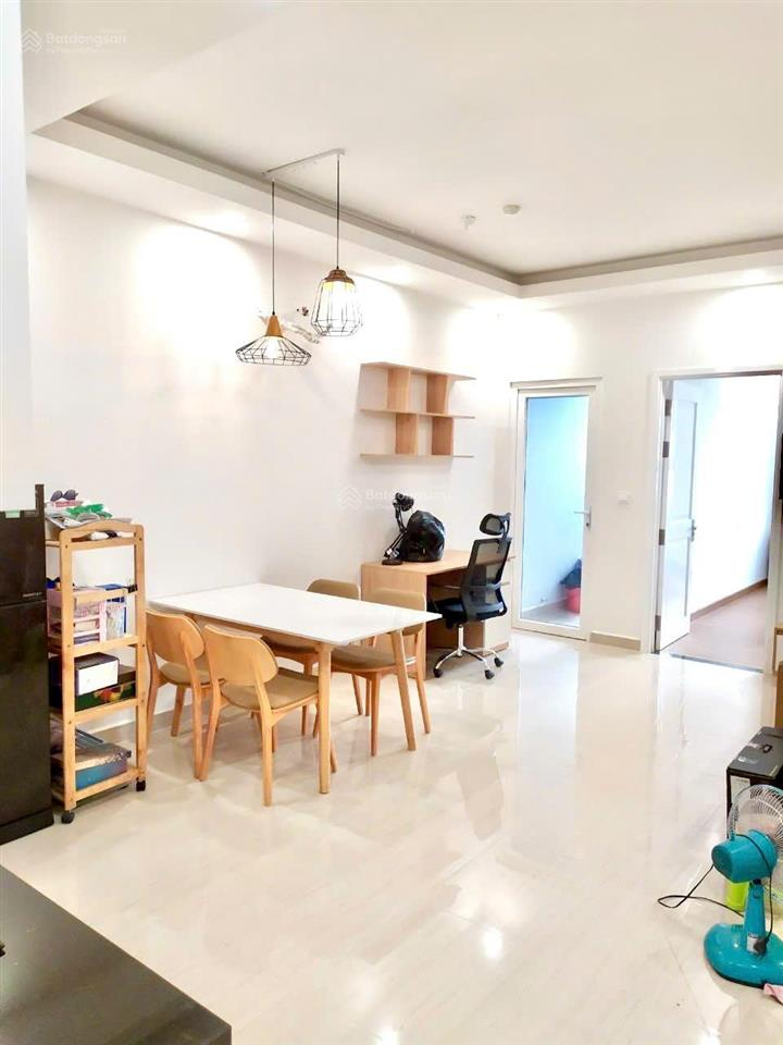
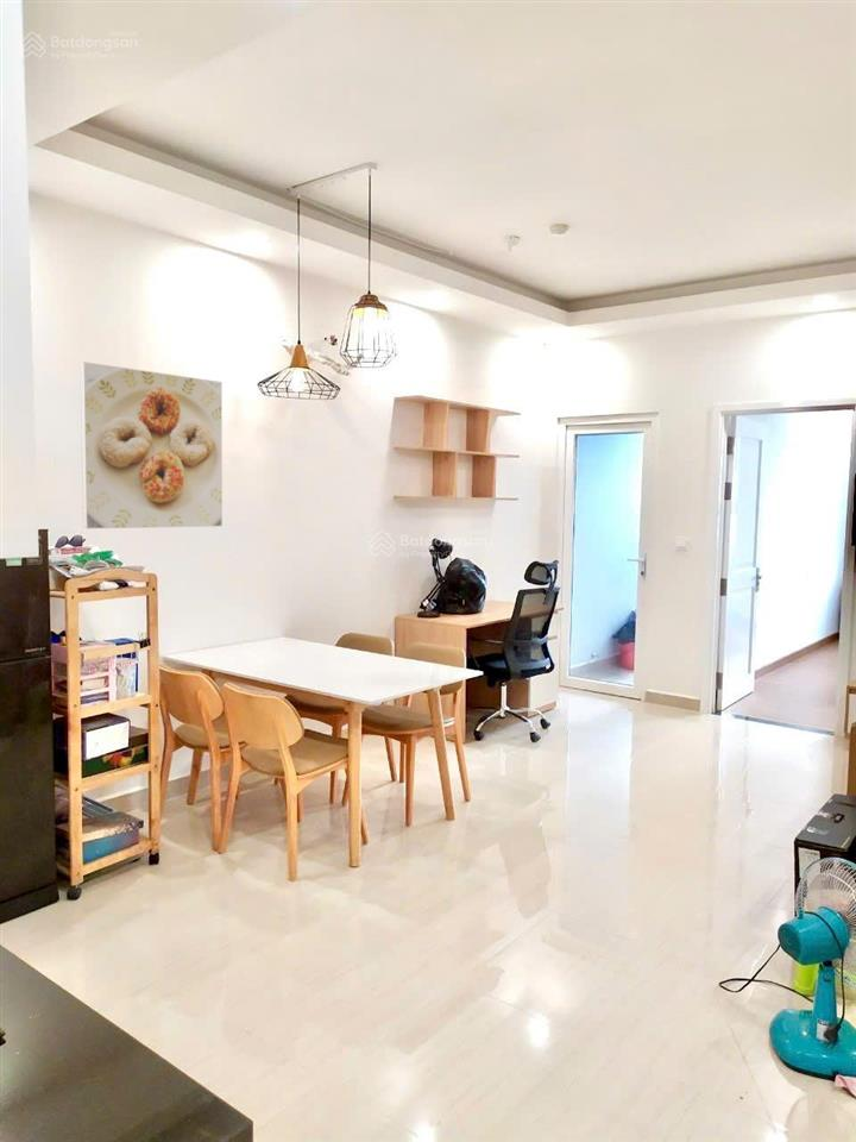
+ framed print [80,360,224,529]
